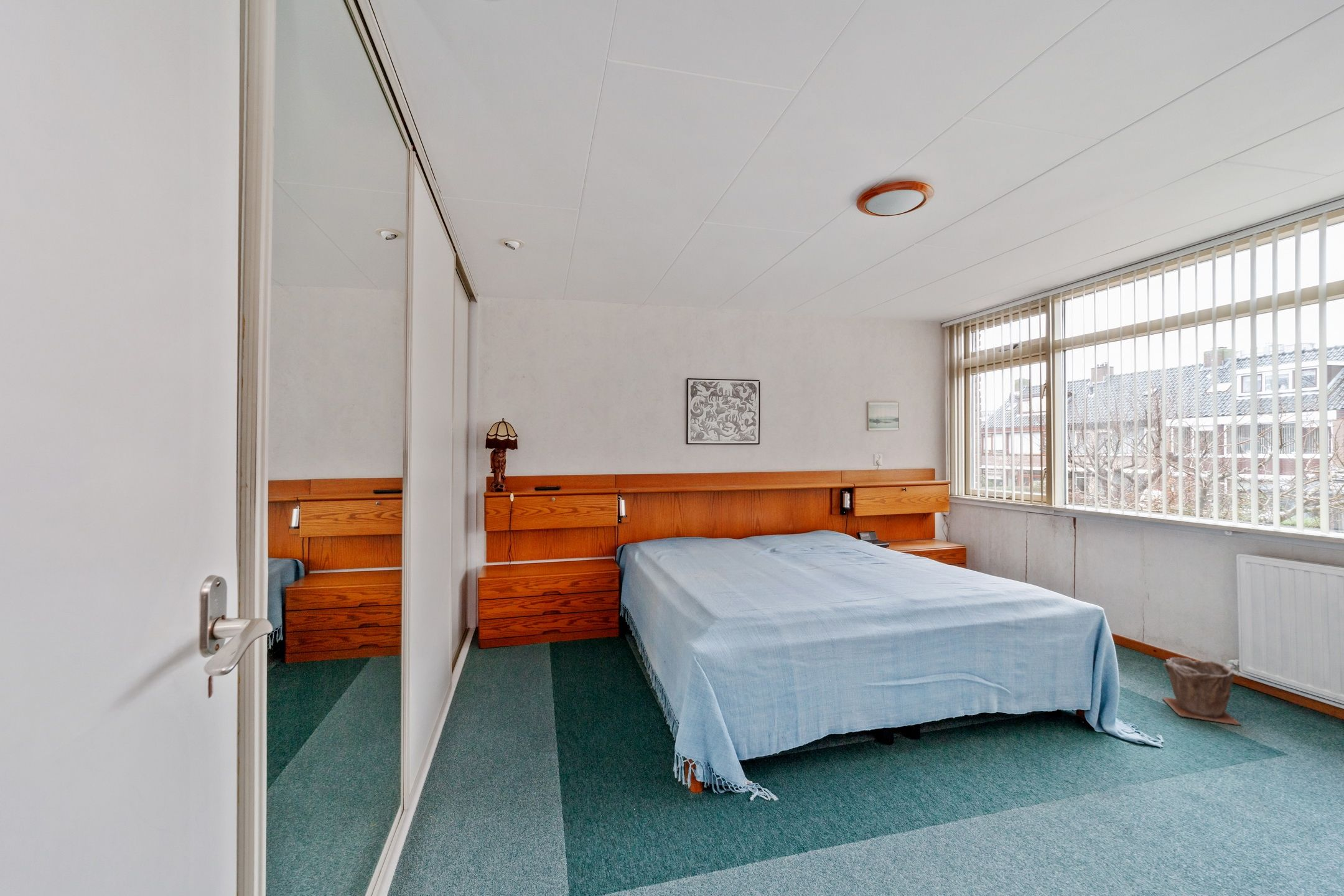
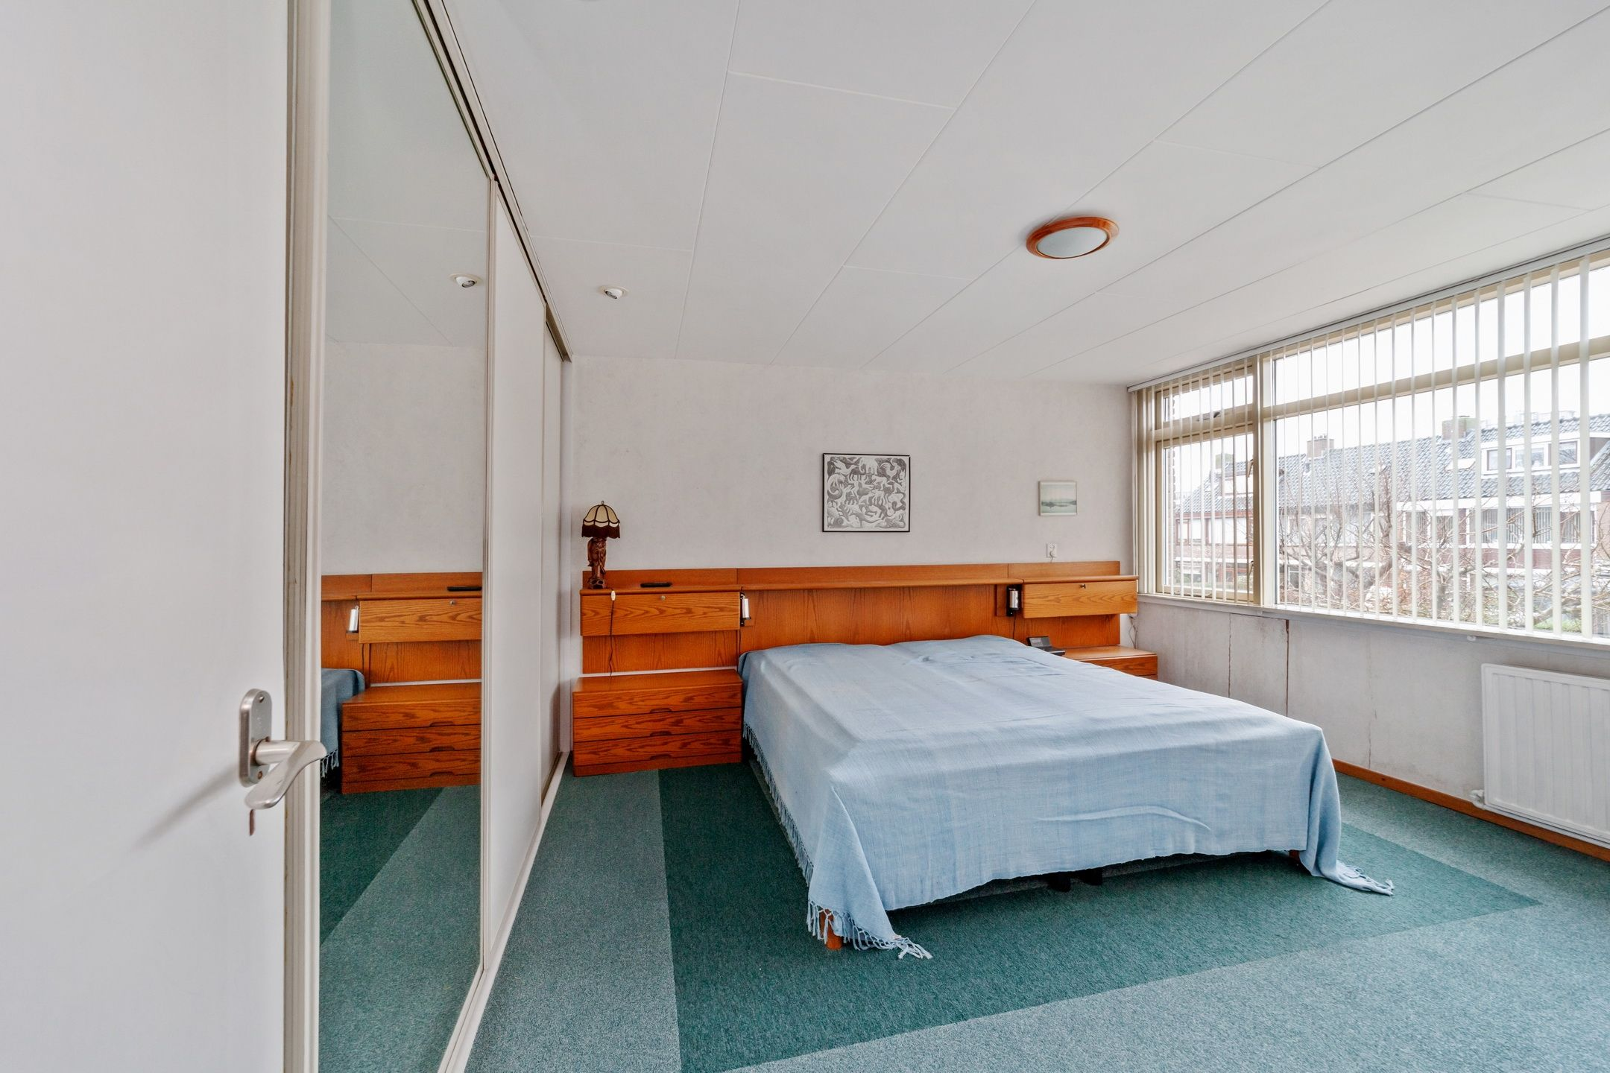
- plant pot [1162,657,1241,726]
